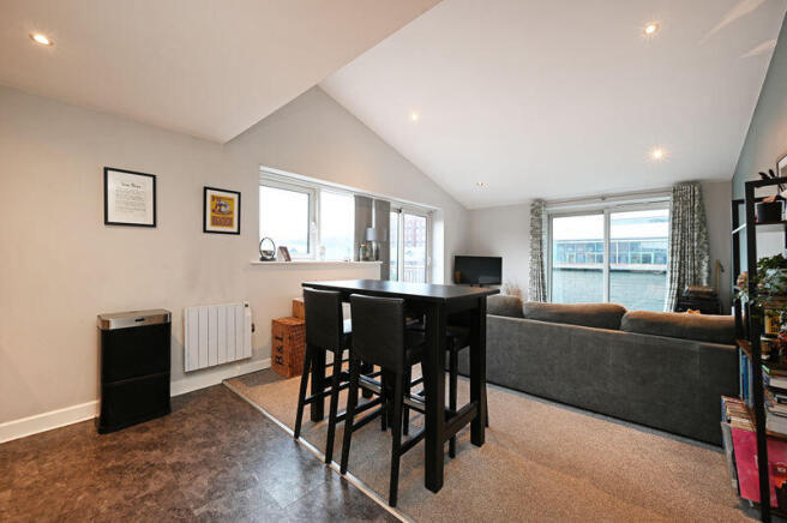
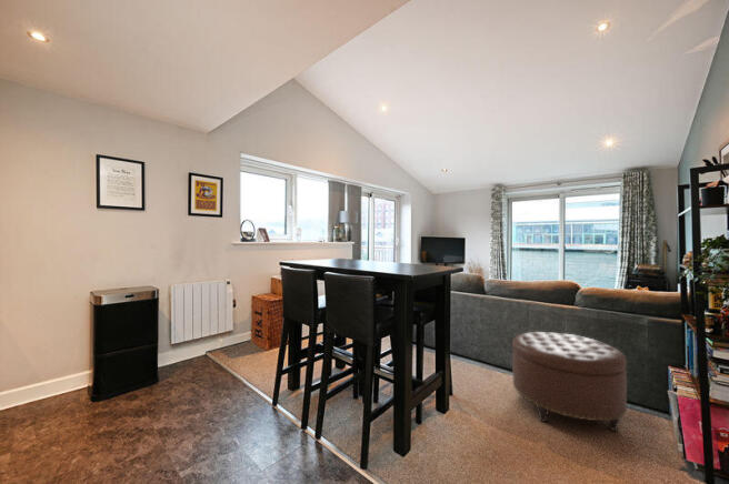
+ ottoman [511,331,628,432]
